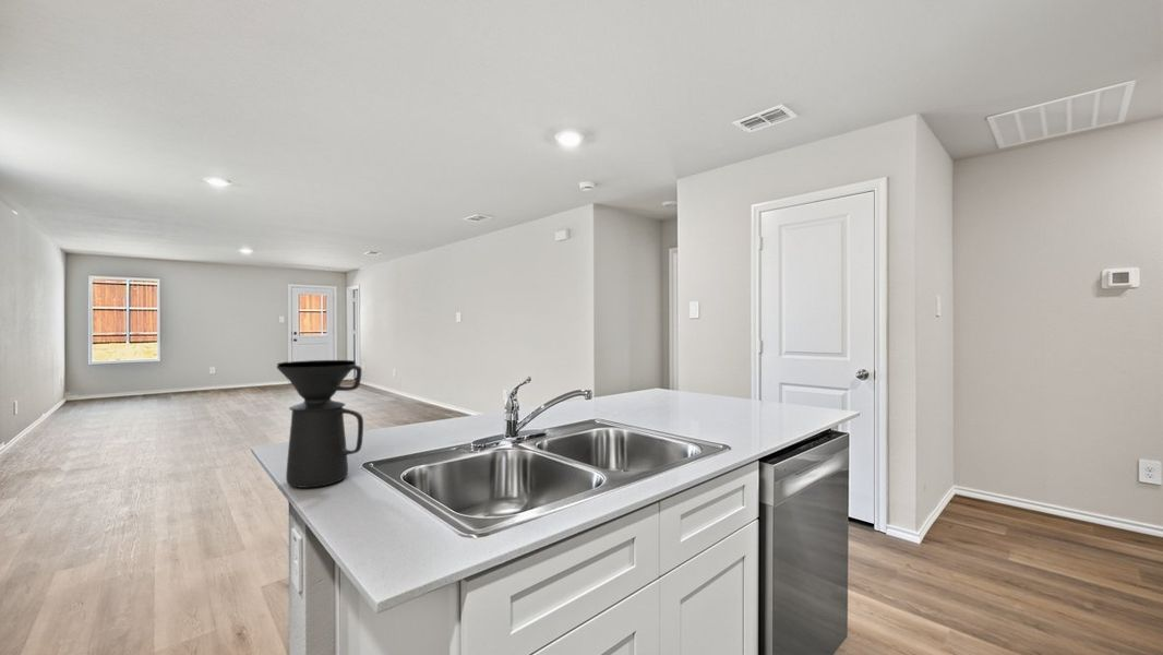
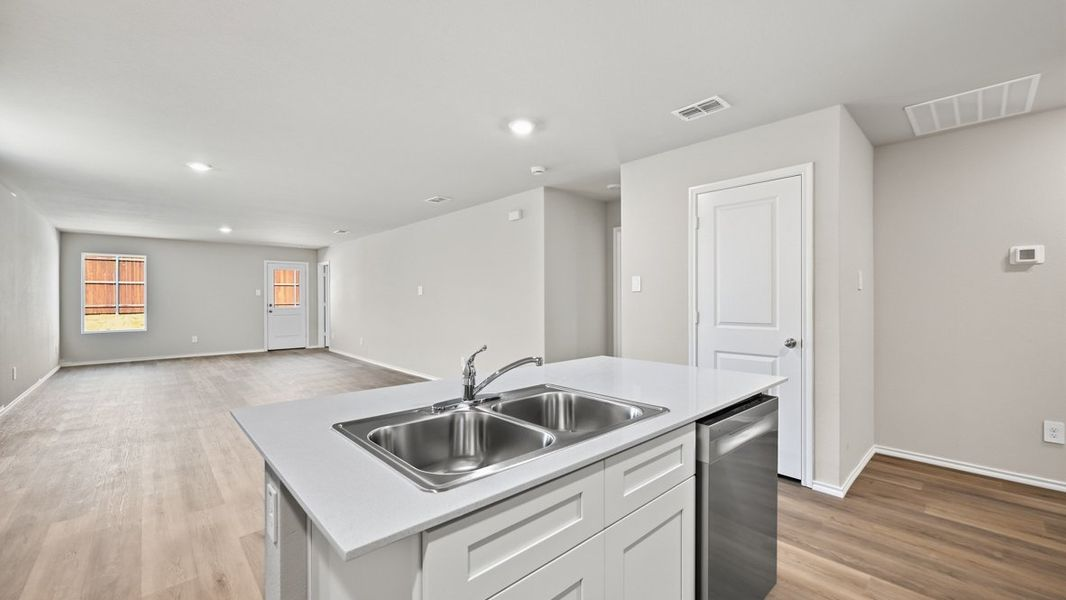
- coffee maker [275,359,364,489]
